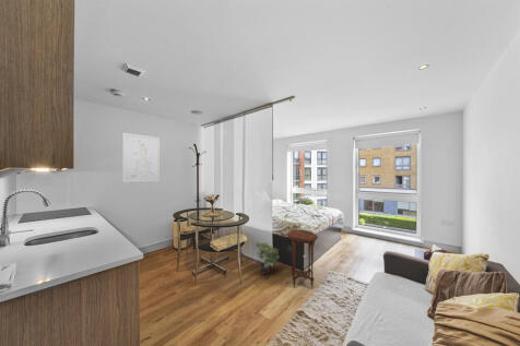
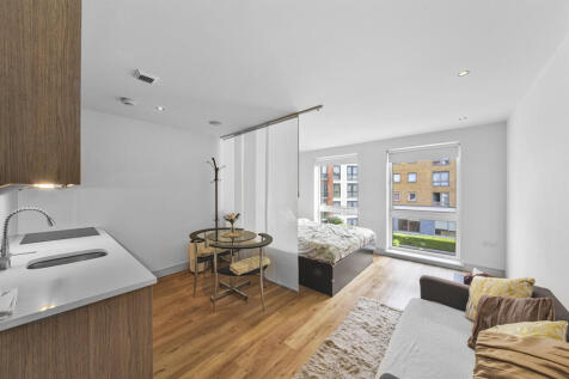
- side table [286,229,319,290]
- wall art [121,132,161,183]
- potted plant [253,240,281,276]
